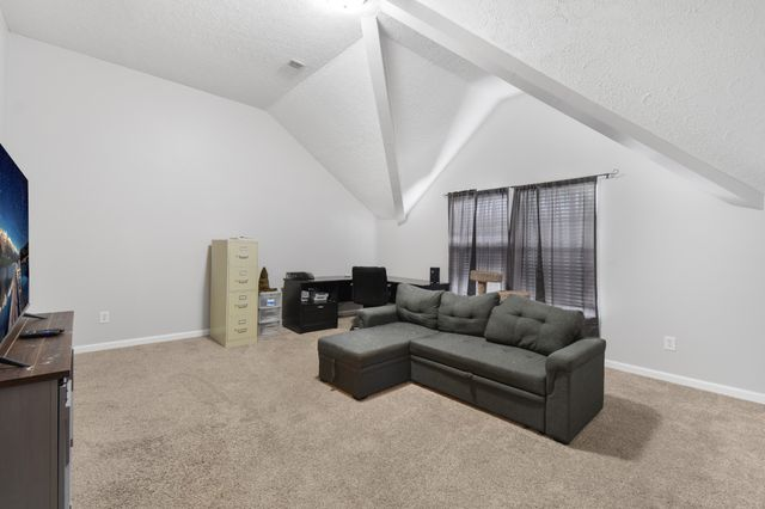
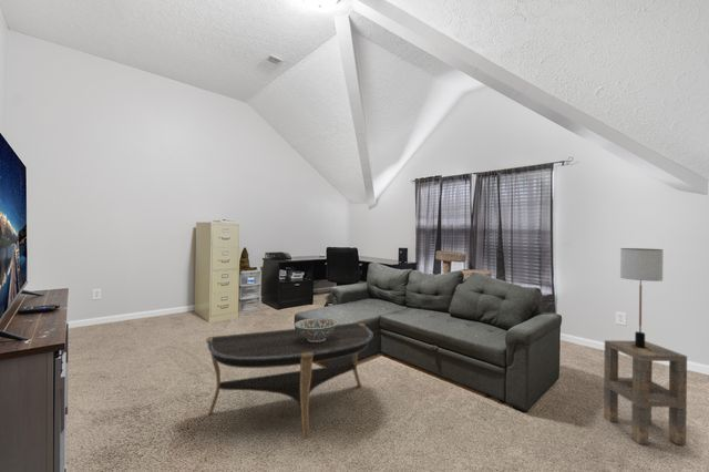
+ decorative bowl [294,317,339,342]
+ coffee table [205,321,374,440]
+ table lamp [619,247,664,351]
+ side table [603,339,688,445]
